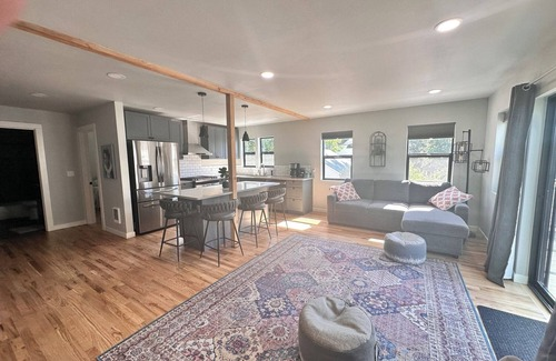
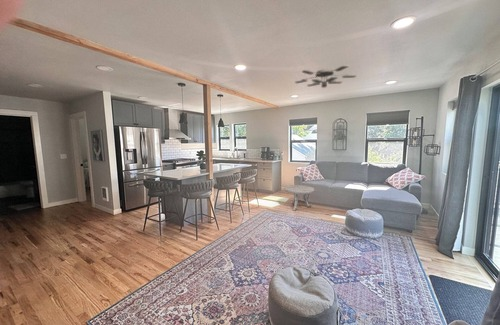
+ ceiling fan [294,64,357,89]
+ side table [284,184,315,212]
